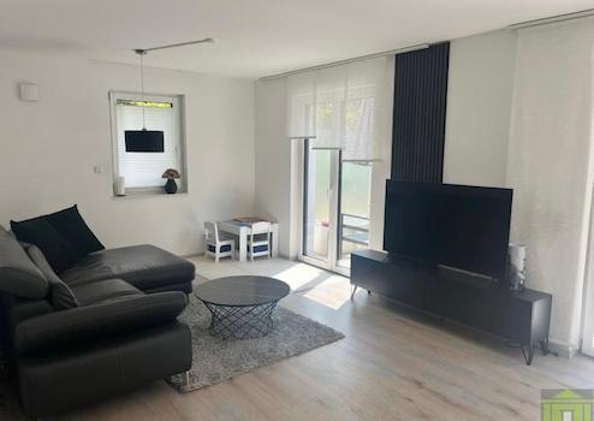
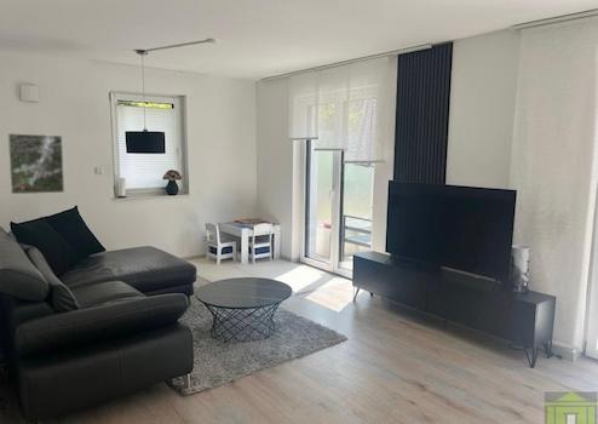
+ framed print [7,132,65,195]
